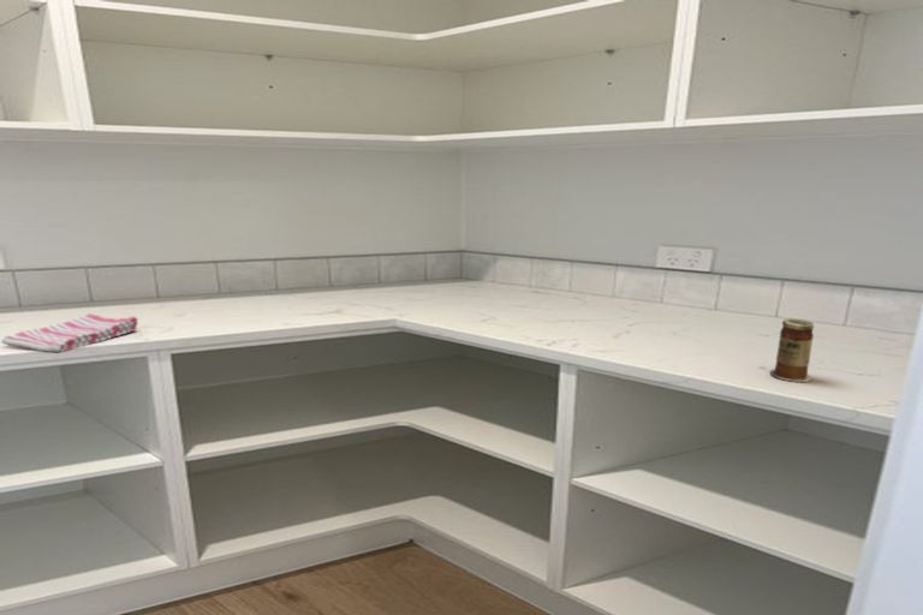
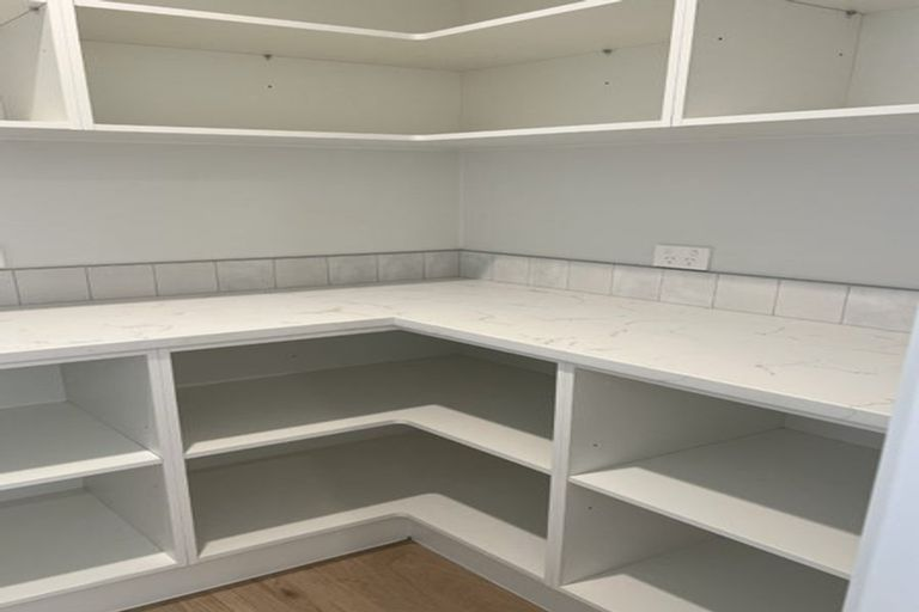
- dish towel [0,312,139,353]
- canister [769,317,815,383]
